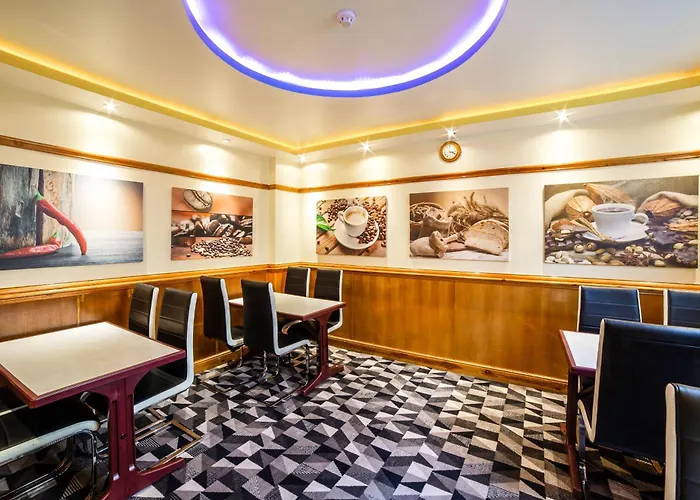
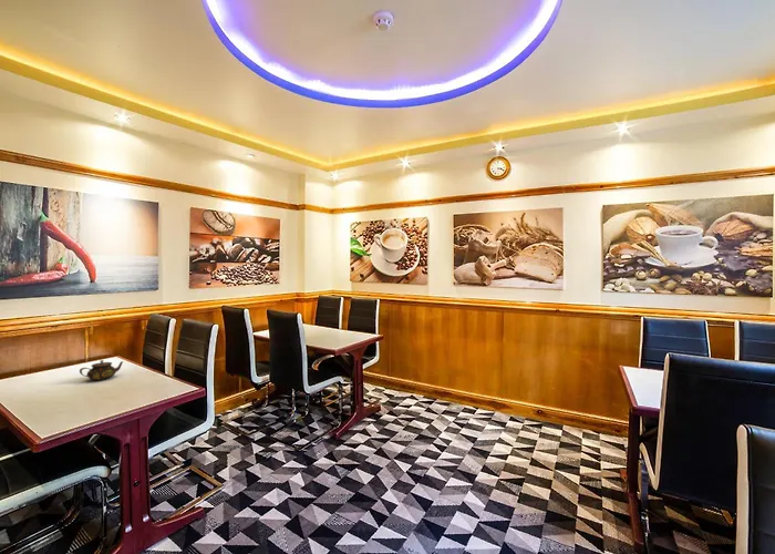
+ teapot [79,359,124,381]
